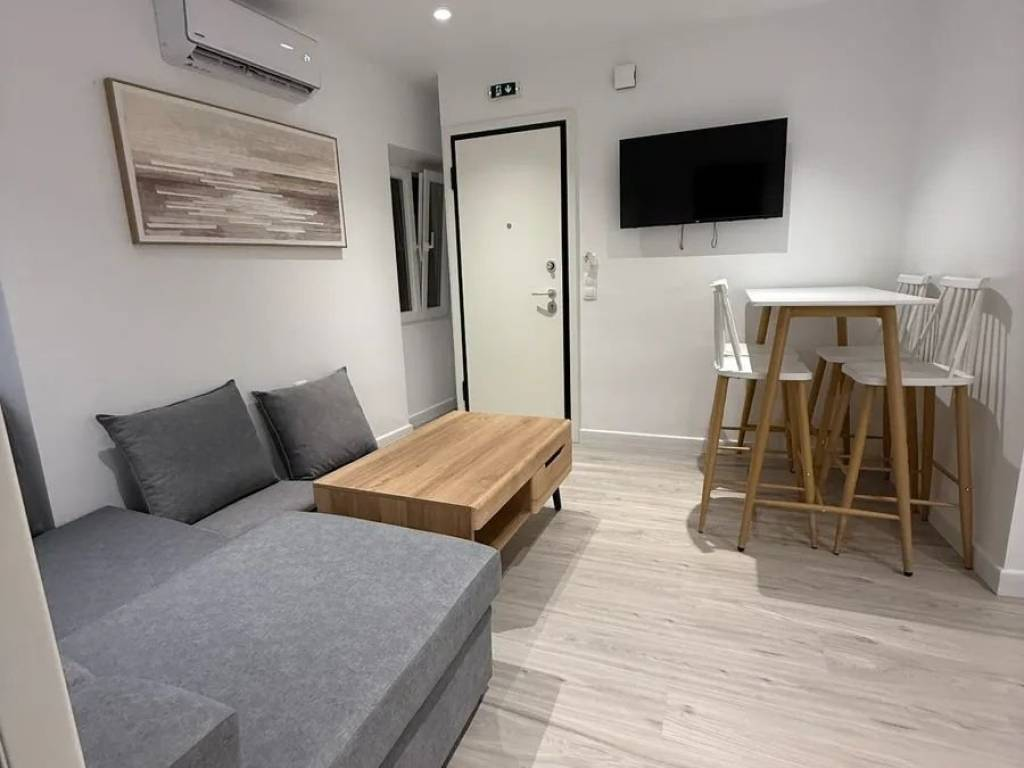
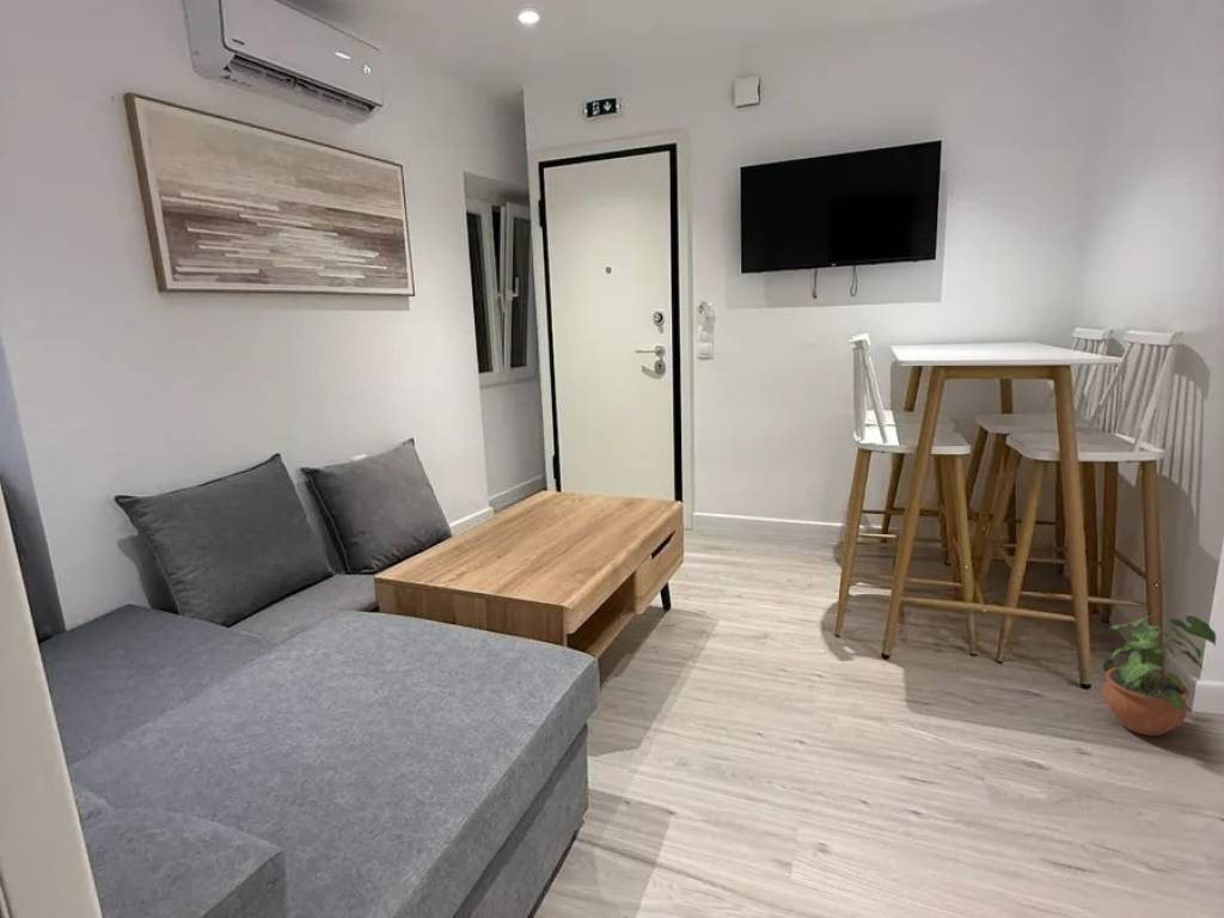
+ potted plant [1102,614,1217,738]
